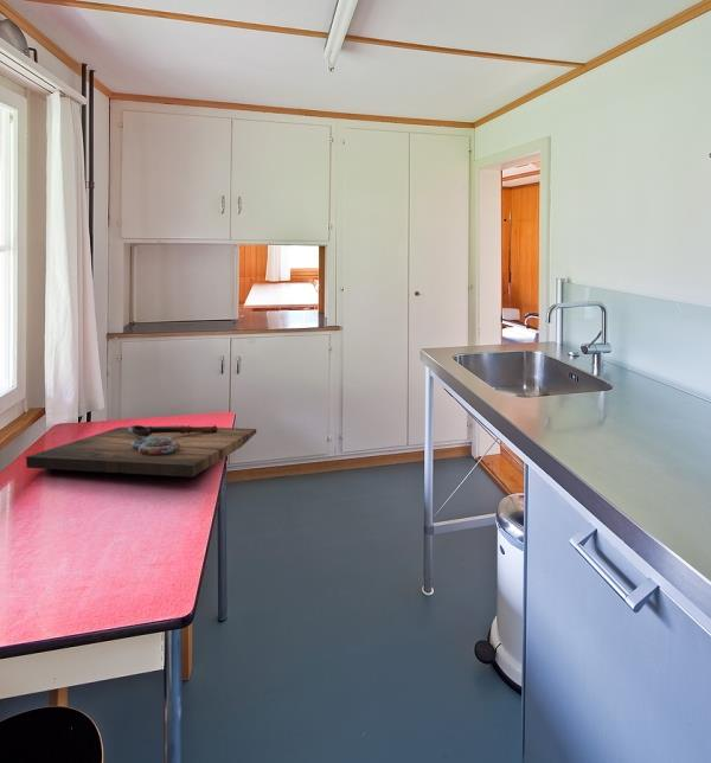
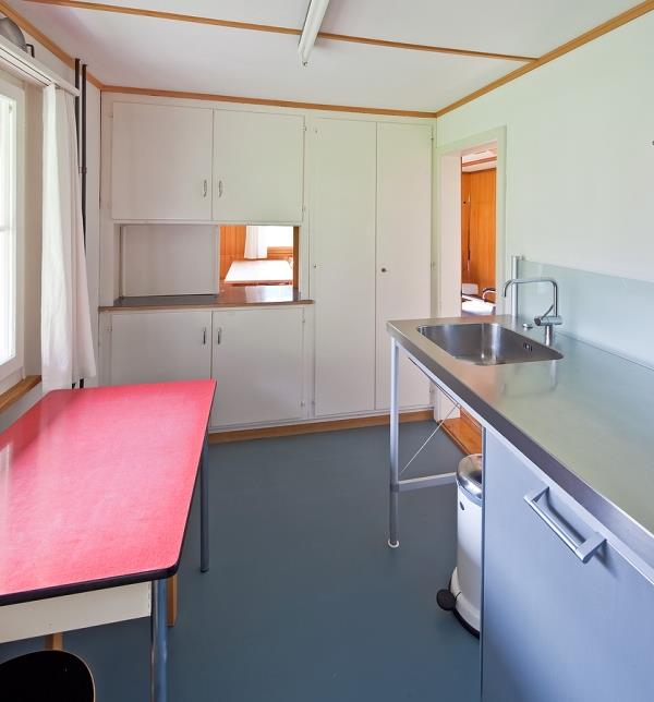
- cutting board [25,424,257,477]
